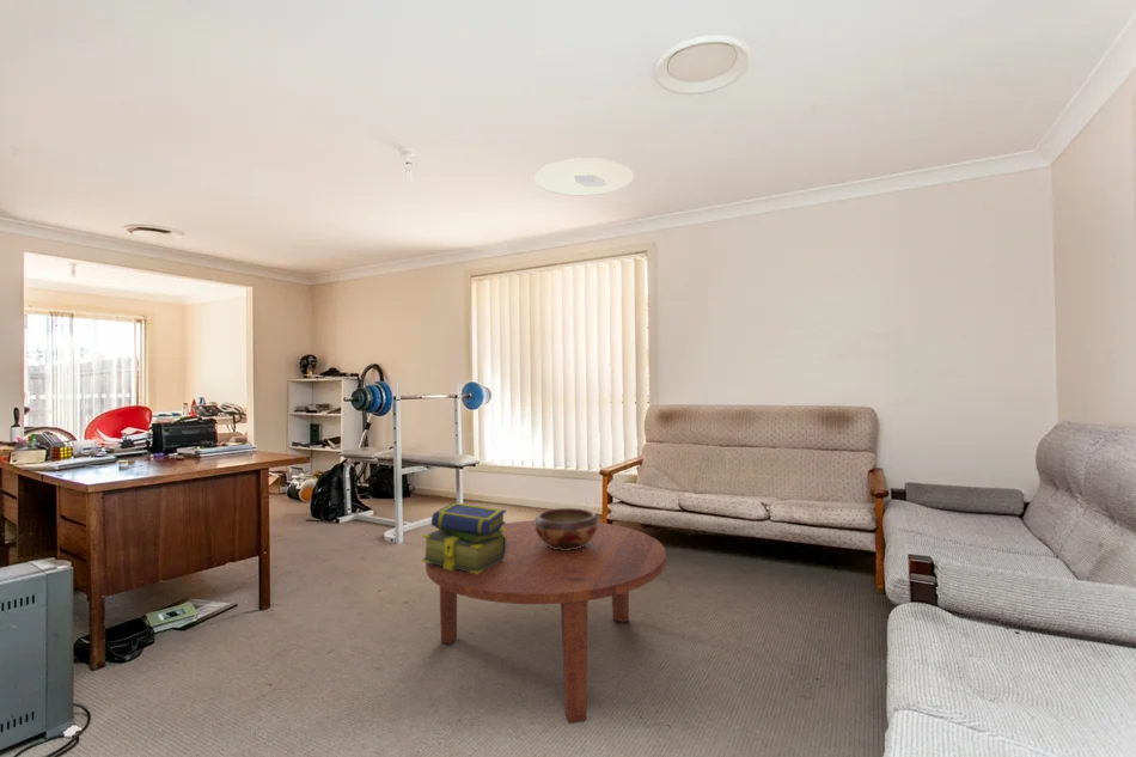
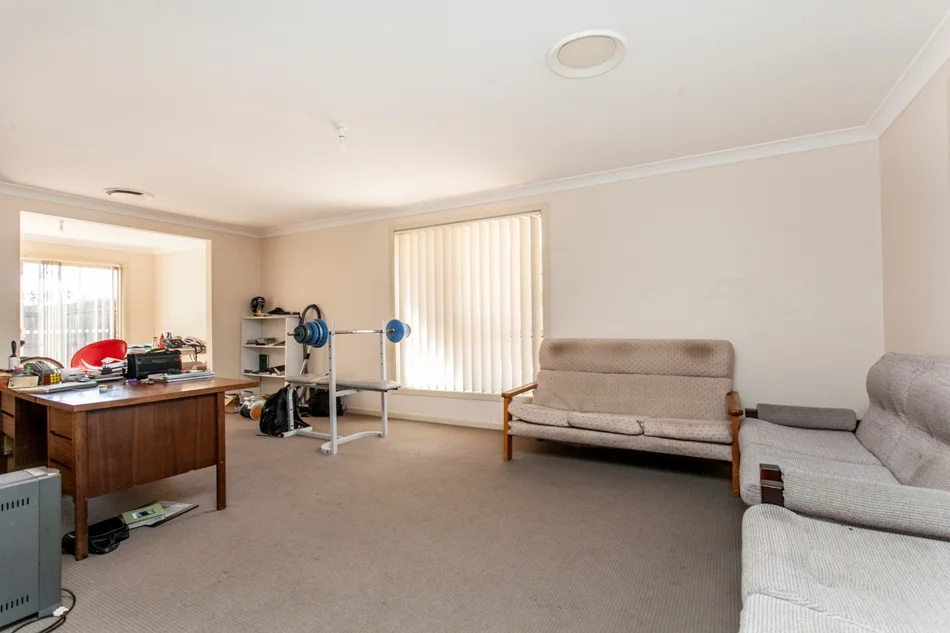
- decorative bowl [533,507,599,550]
- ceiling light [533,157,635,197]
- stack of books [421,501,507,574]
- coffee table [425,519,667,725]
